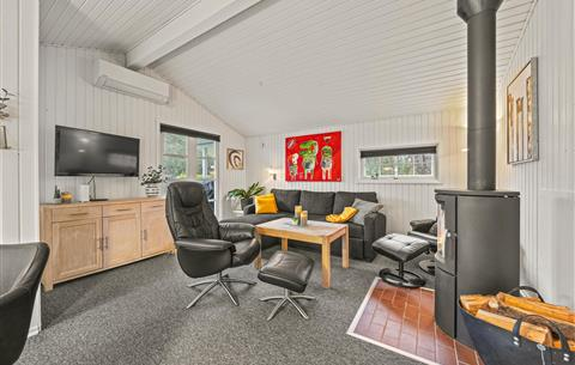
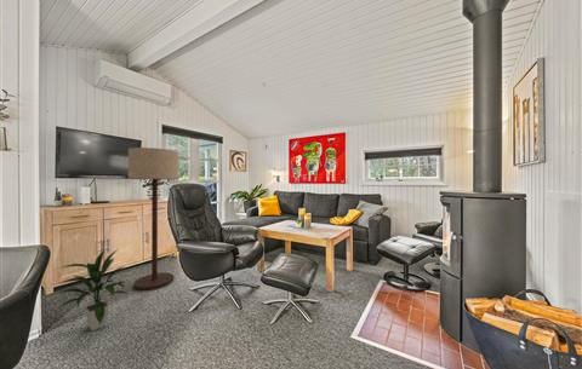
+ floor lamp [127,146,179,292]
+ indoor plant [52,247,130,331]
